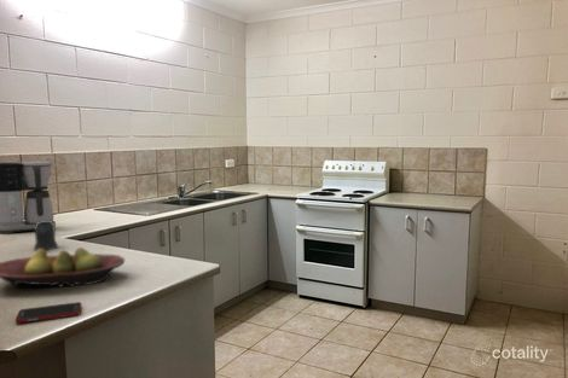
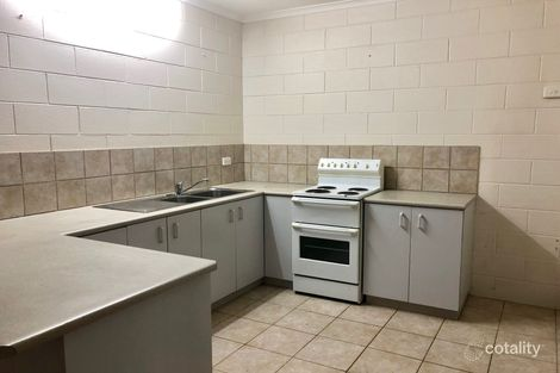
- fruit bowl [0,246,126,289]
- coffee maker [0,161,57,235]
- cell phone [15,301,82,324]
- mug [33,221,59,251]
